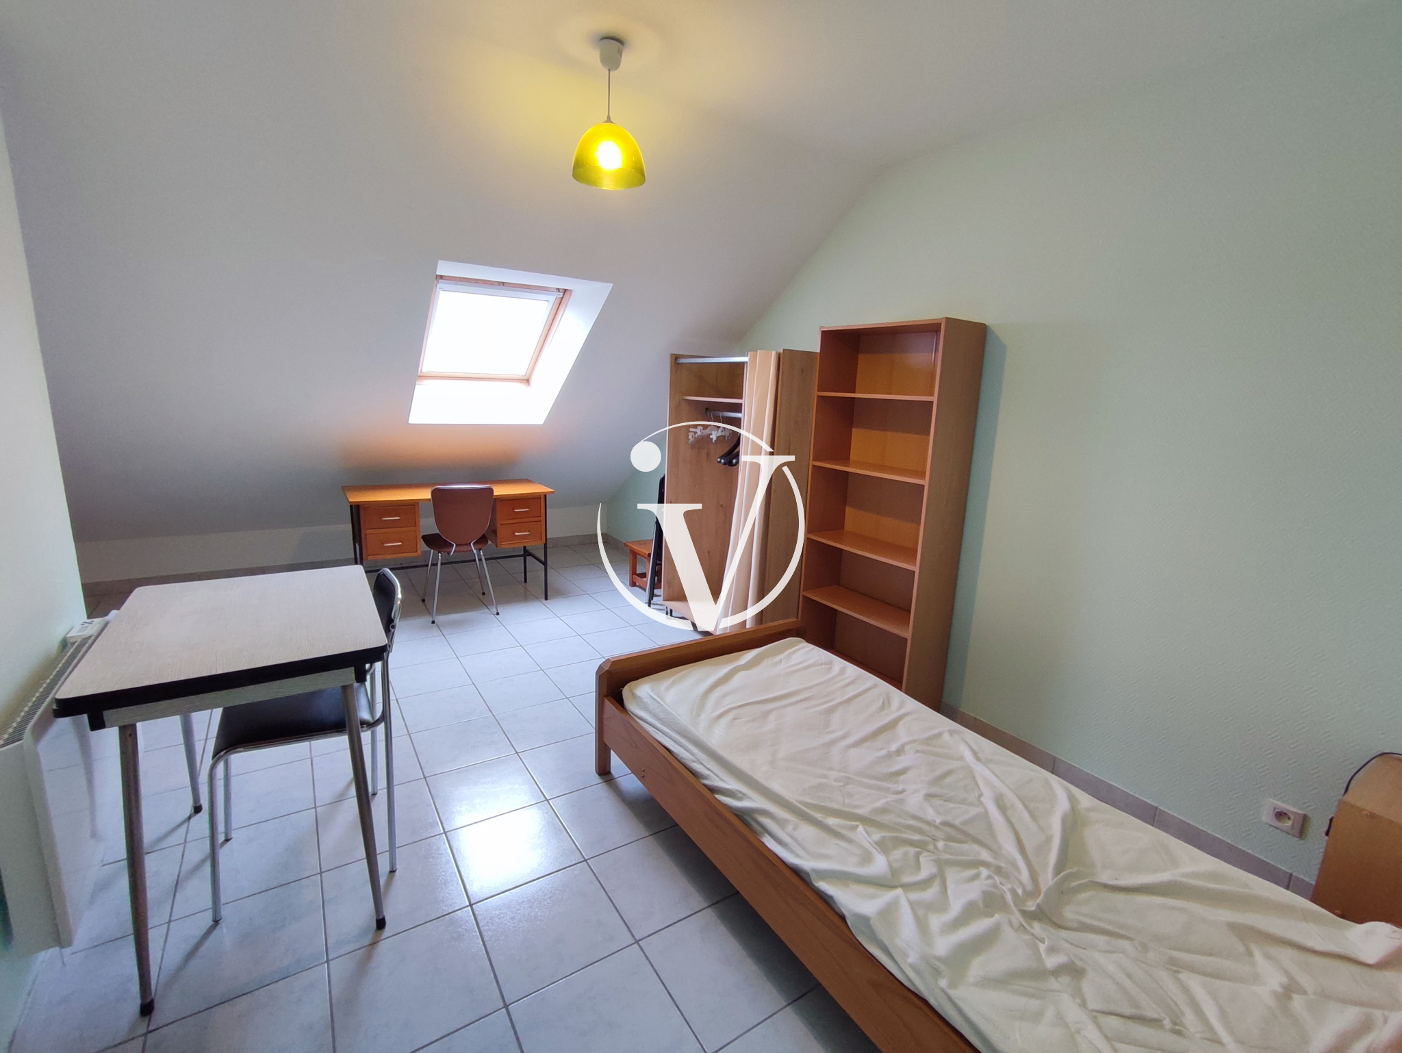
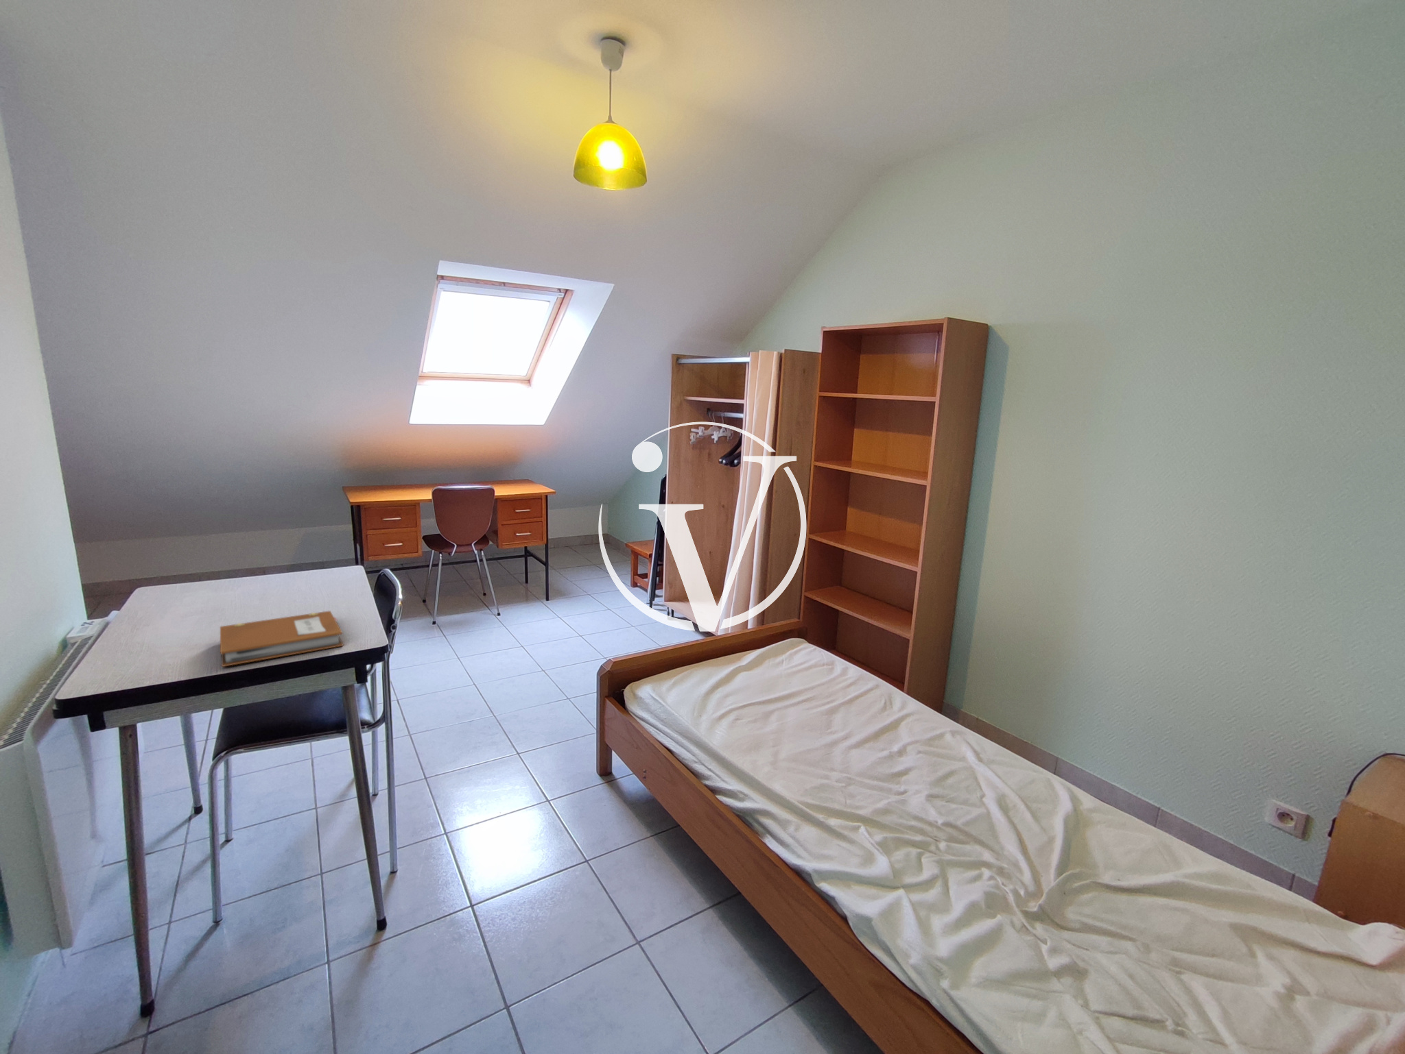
+ notebook [219,610,343,668]
